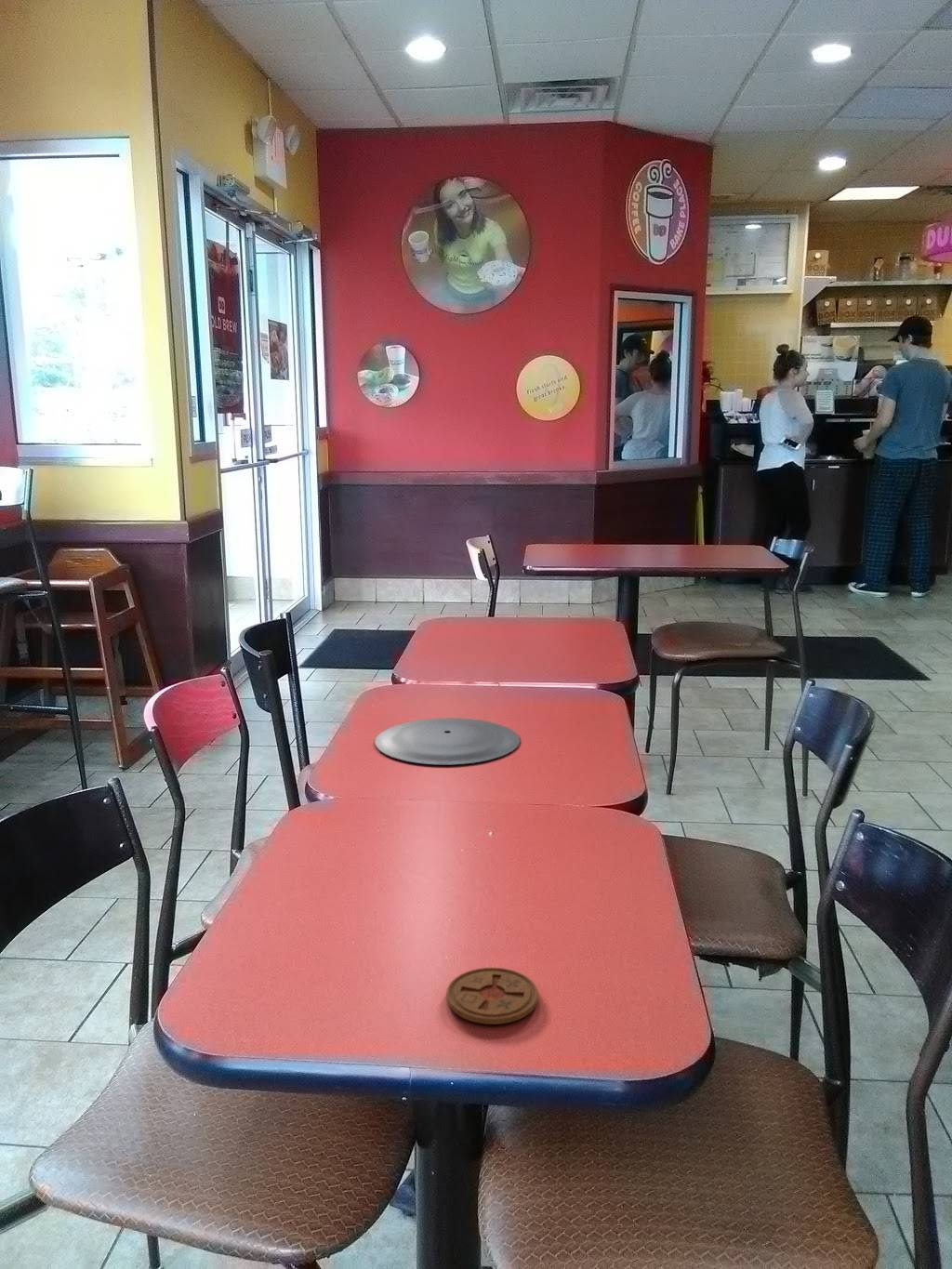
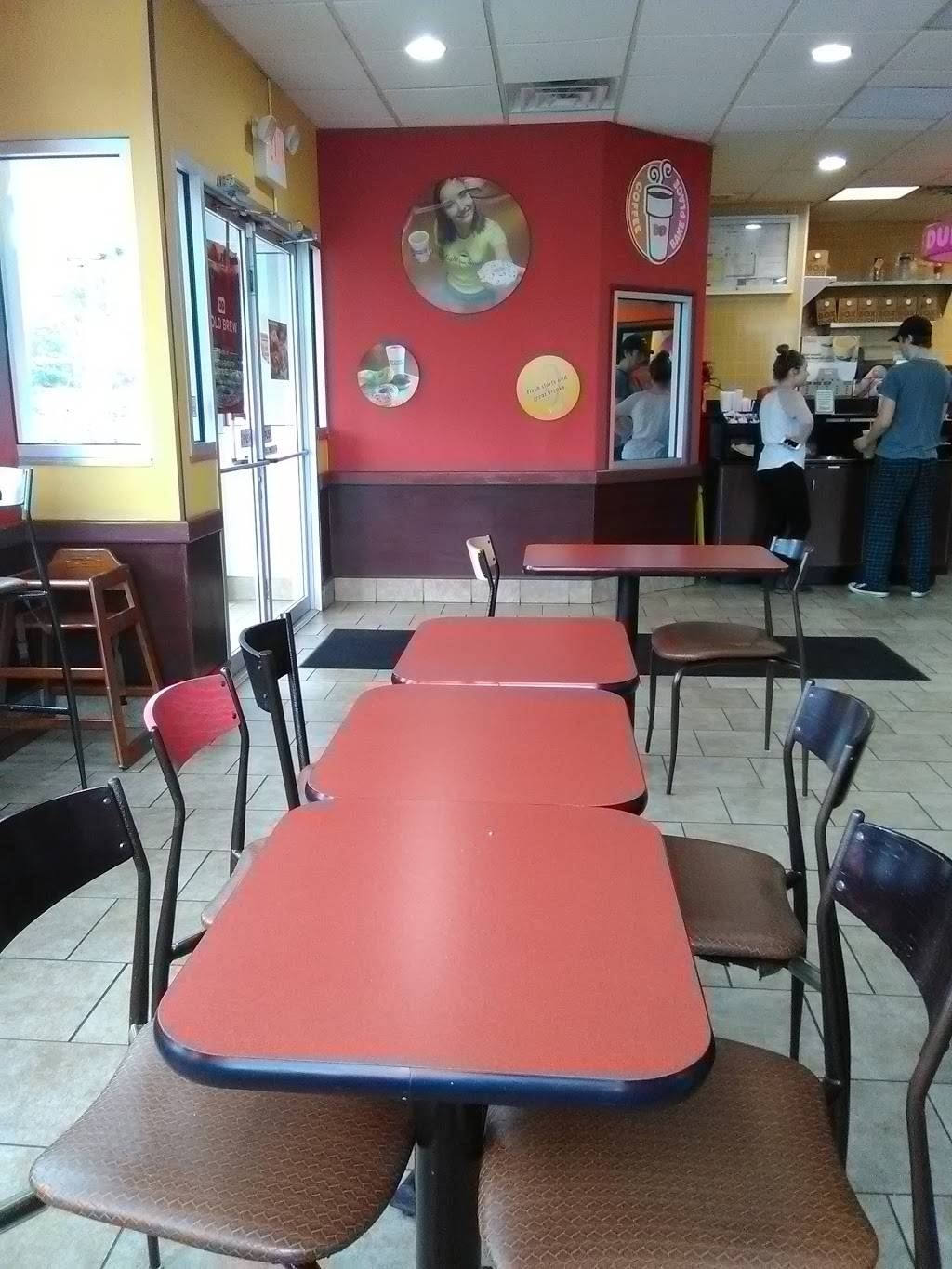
- coaster [445,967,539,1025]
- plate [374,717,521,765]
